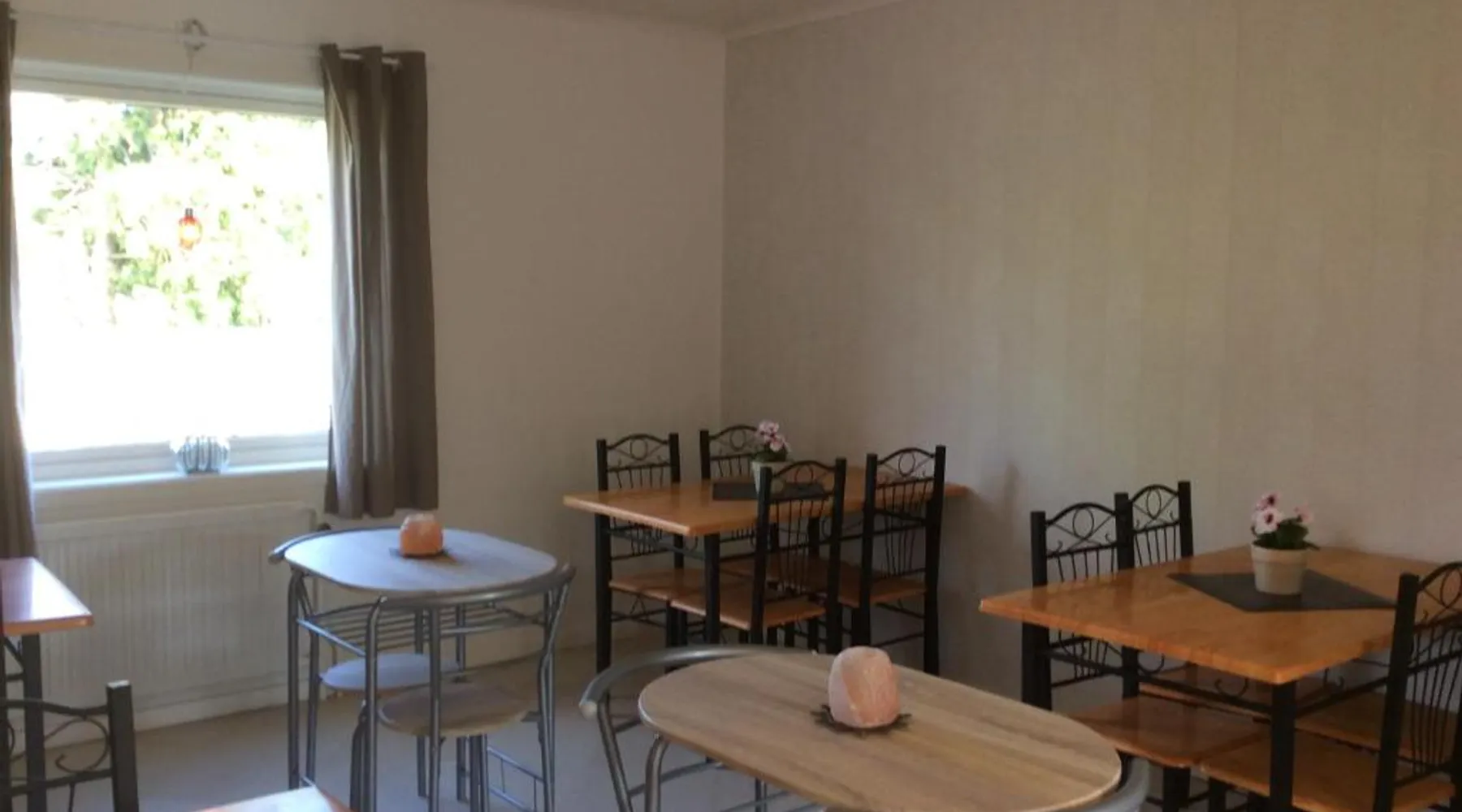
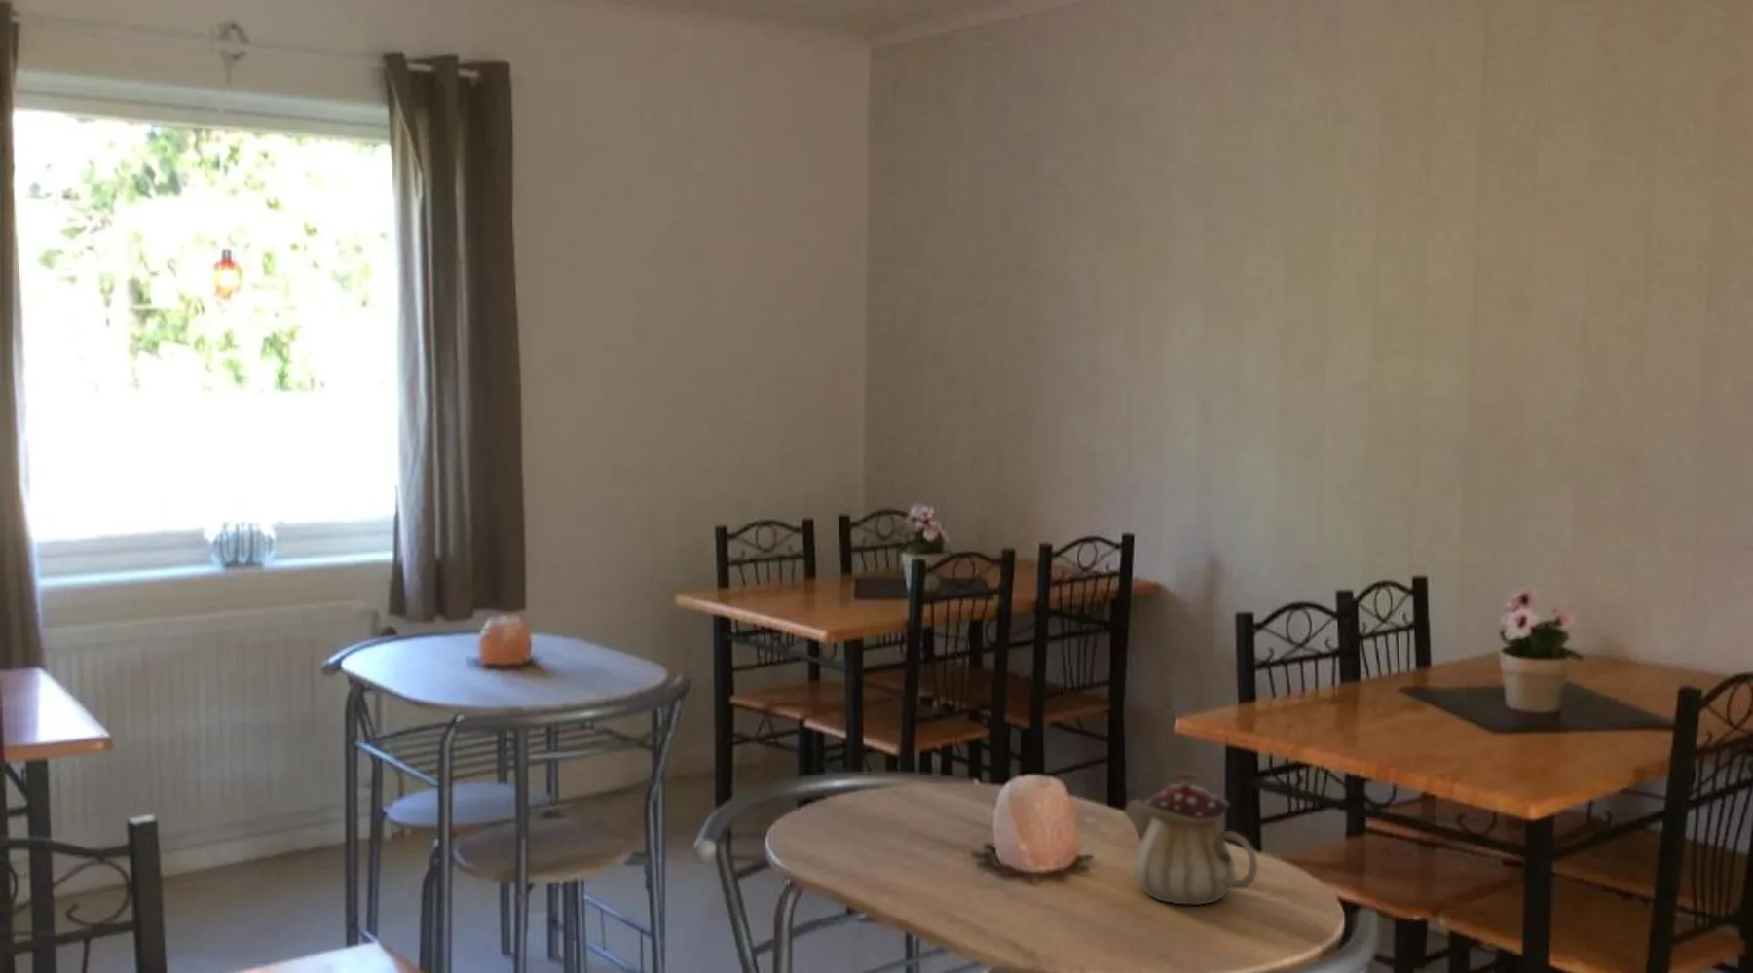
+ teapot [1122,768,1259,906]
